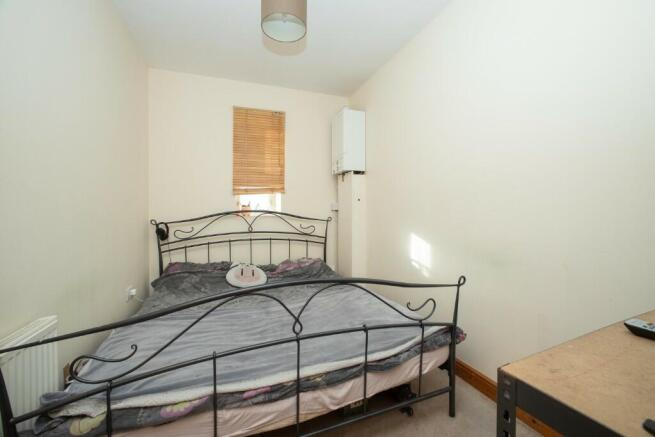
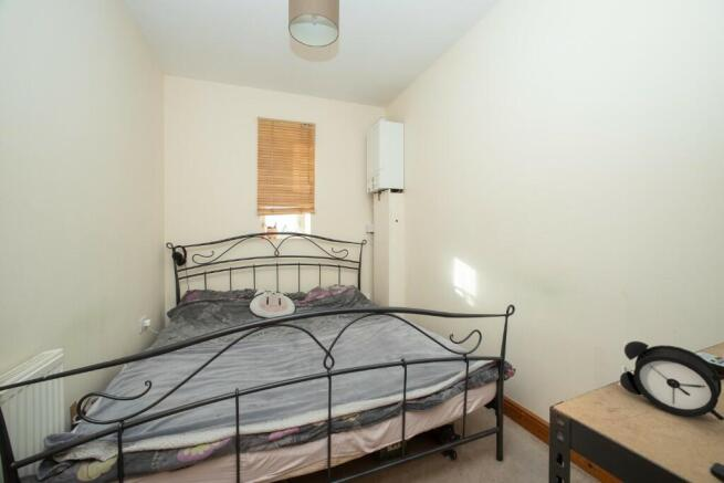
+ alarm clock [617,340,724,422]
